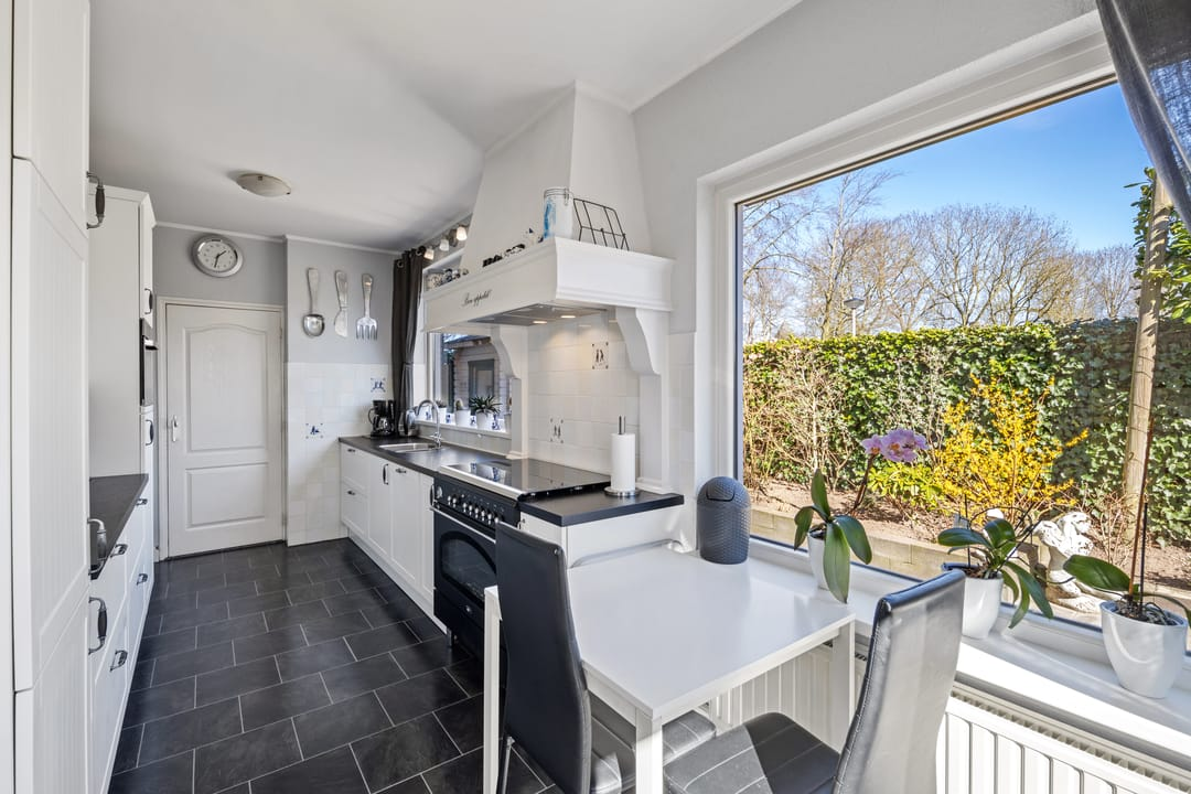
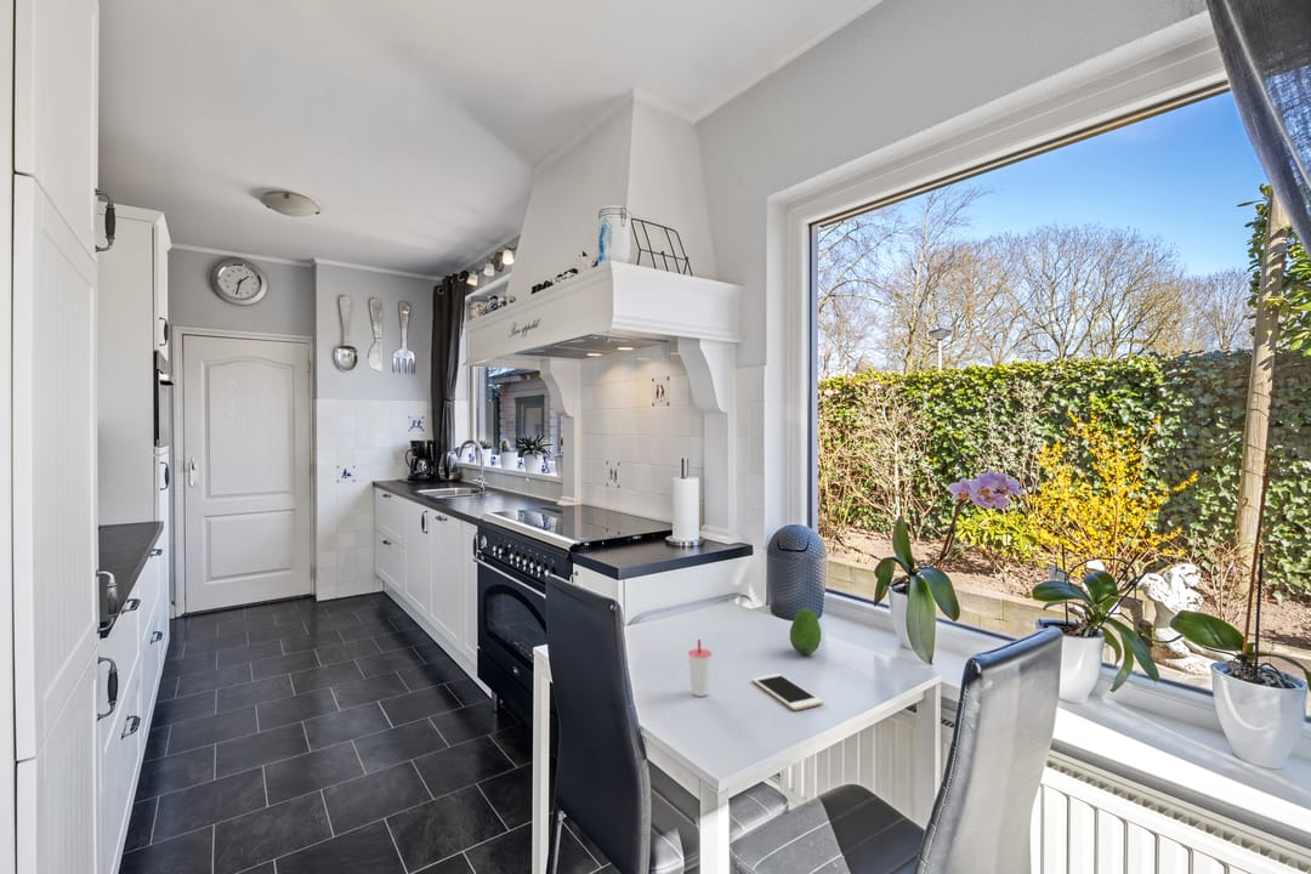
+ fruit [789,607,822,656]
+ cell phone [751,672,824,711]
+ cup [687,639,714,698]
